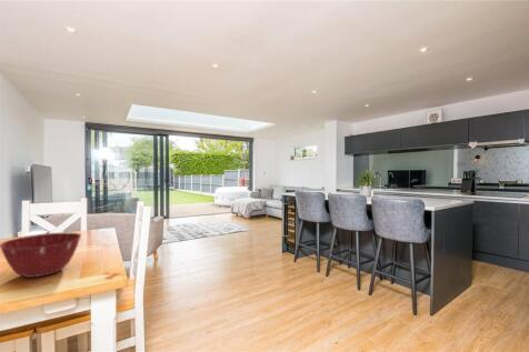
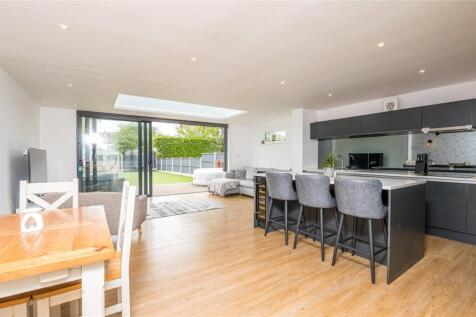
- mixing bowl [0,231,82,279]
